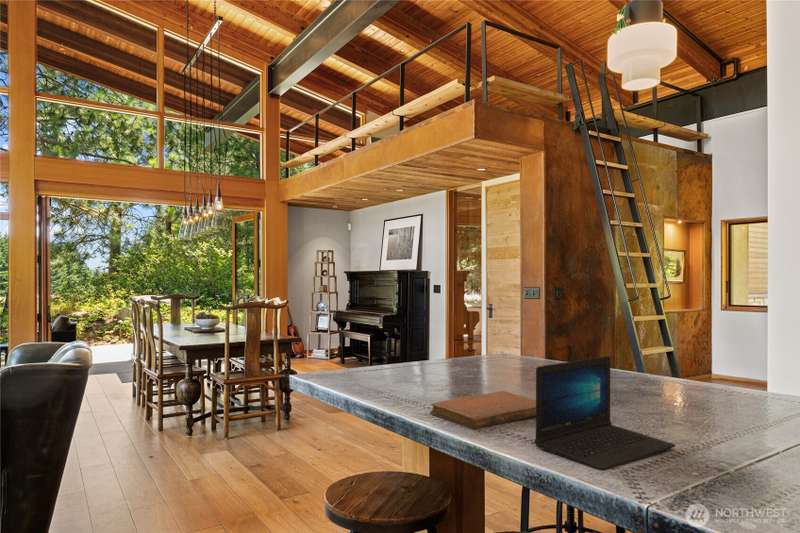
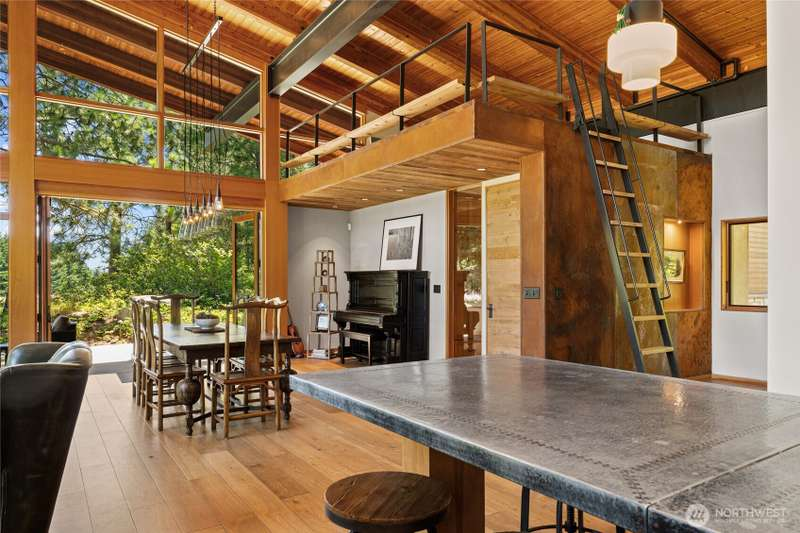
- notebook [429,390,536,430]
- laptop [533,355,676,472]
